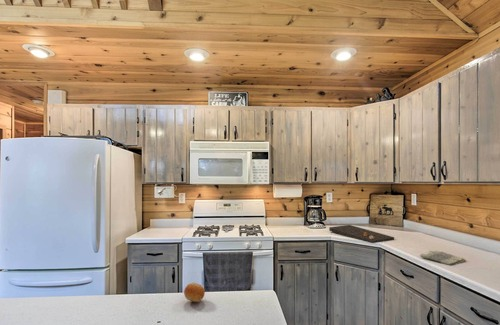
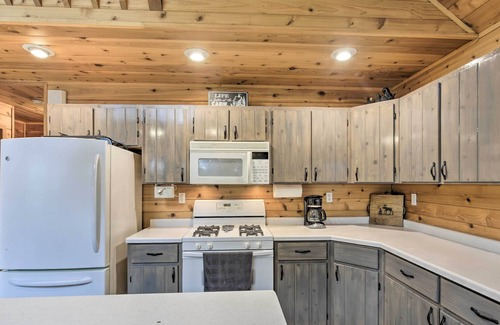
- cutting board [328,224,395,244]
- fruit [183,282,206,303]
- dish towel [419,249,466,267]
